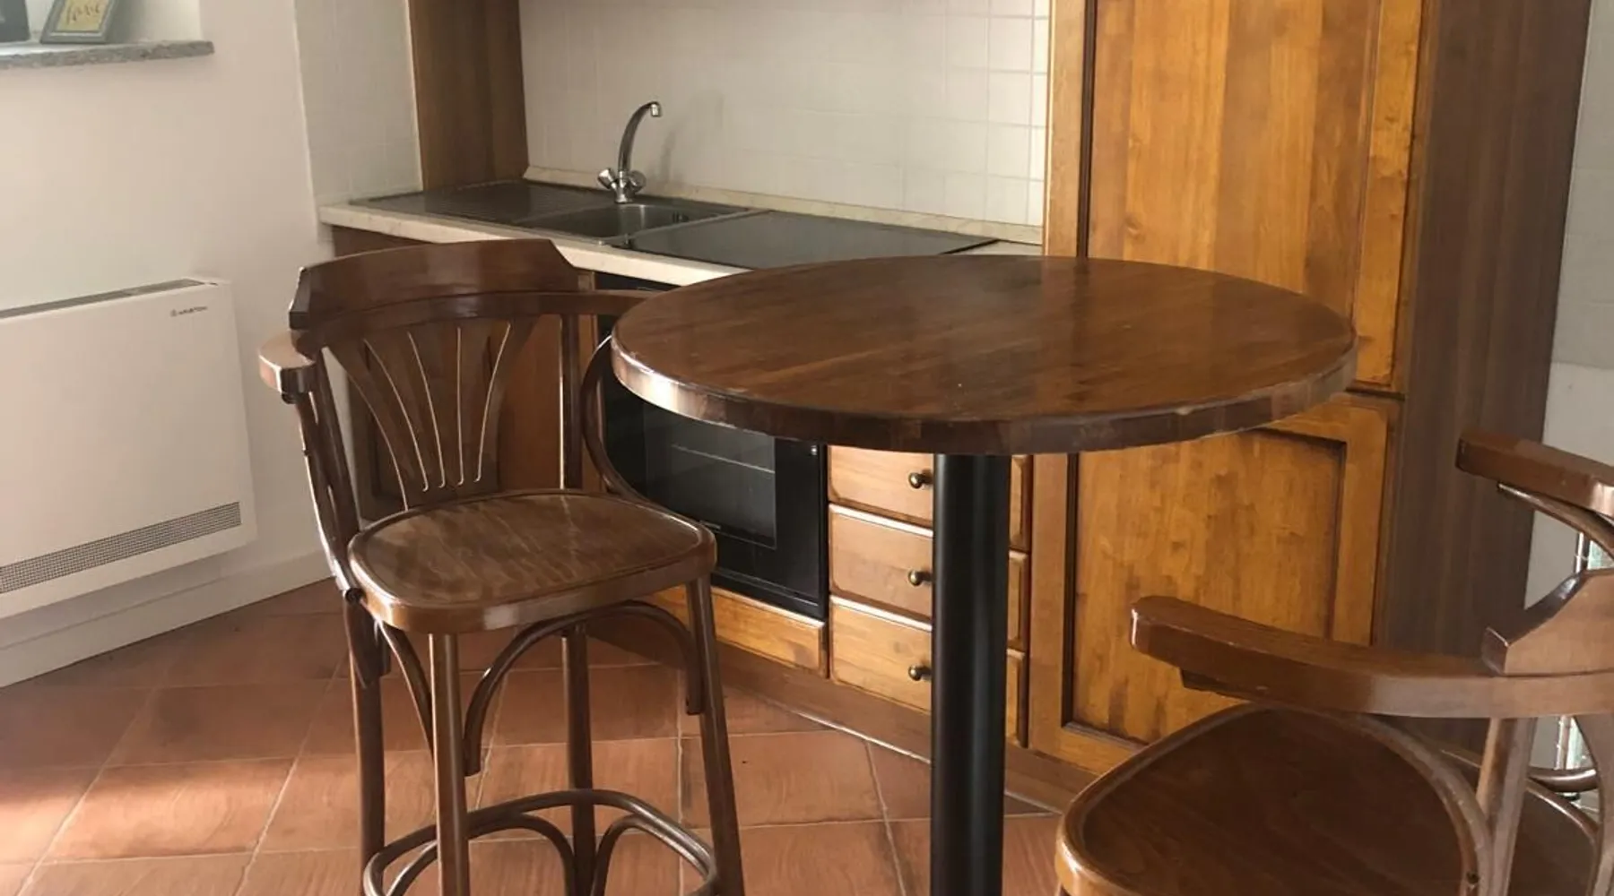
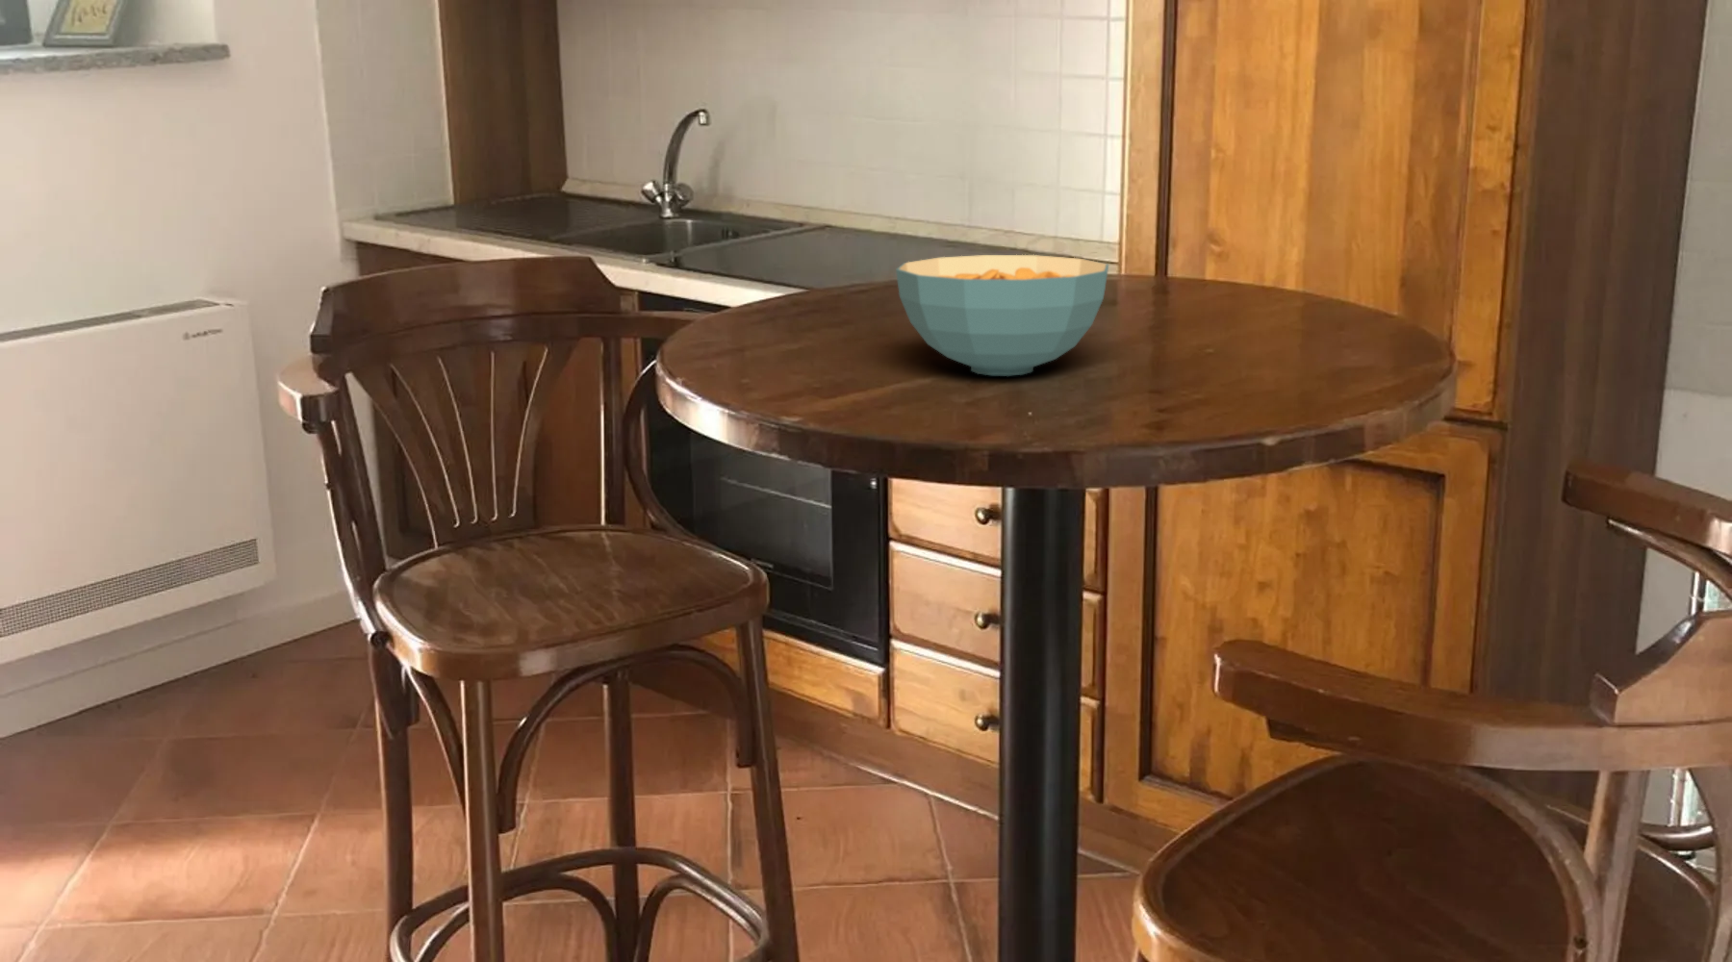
+ cereal bowl [894,254,1109,377]
